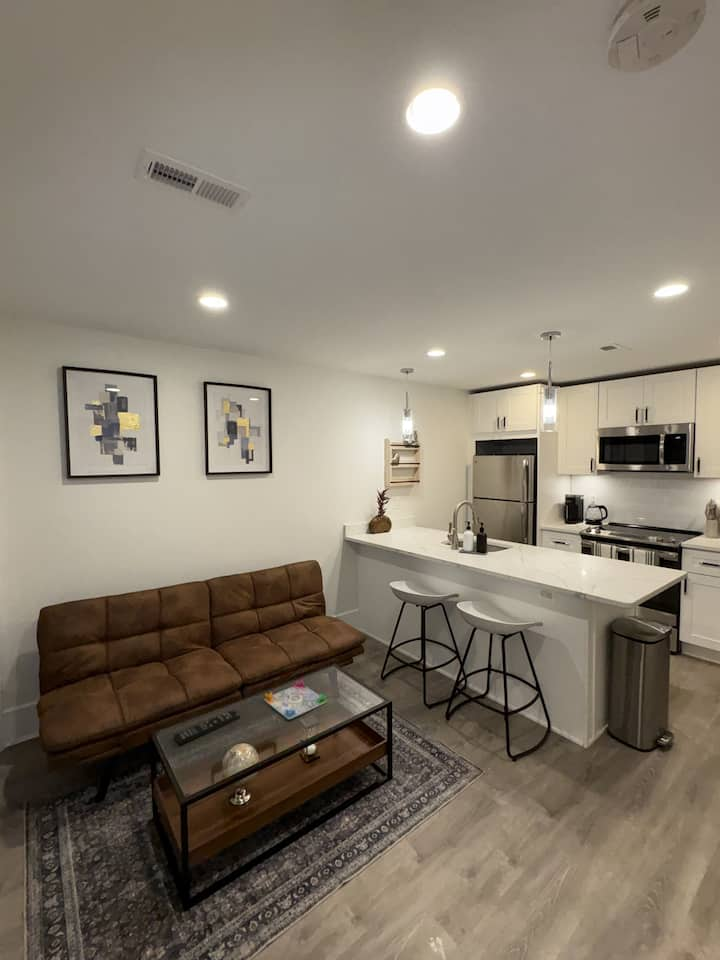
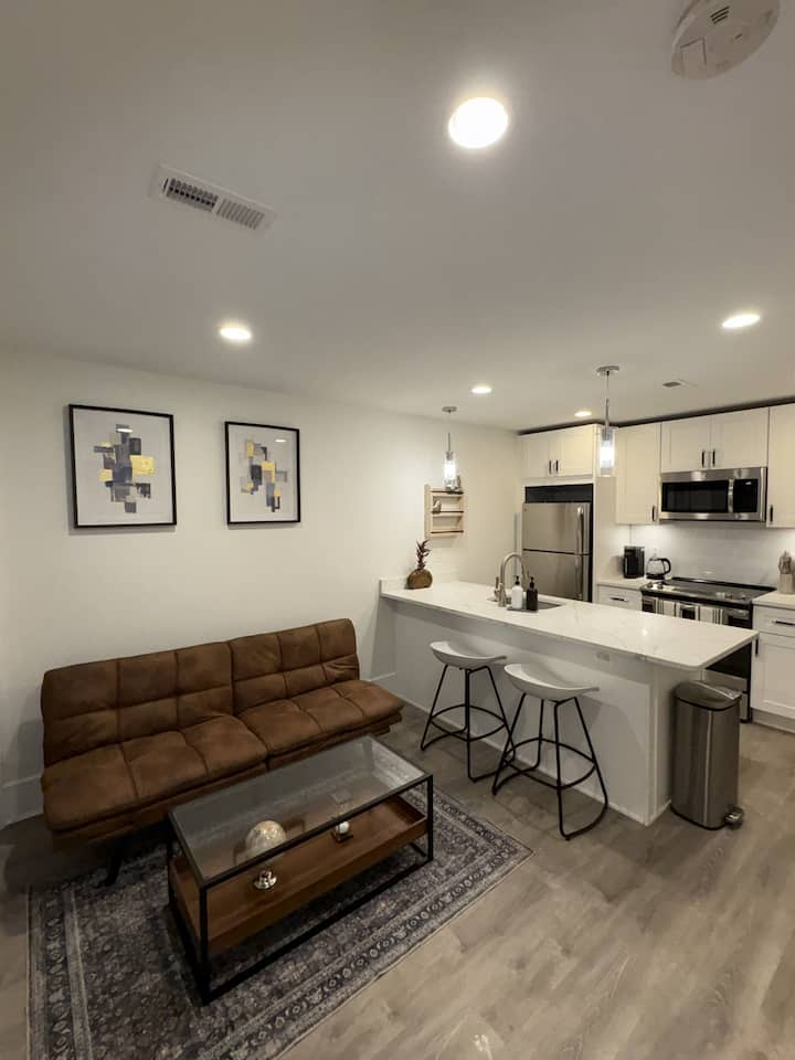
- board game [263,679,328,720]
- remote control [173,709,241,746]
